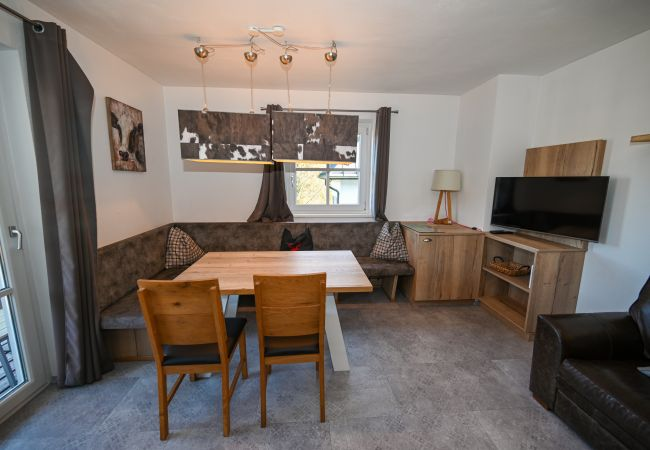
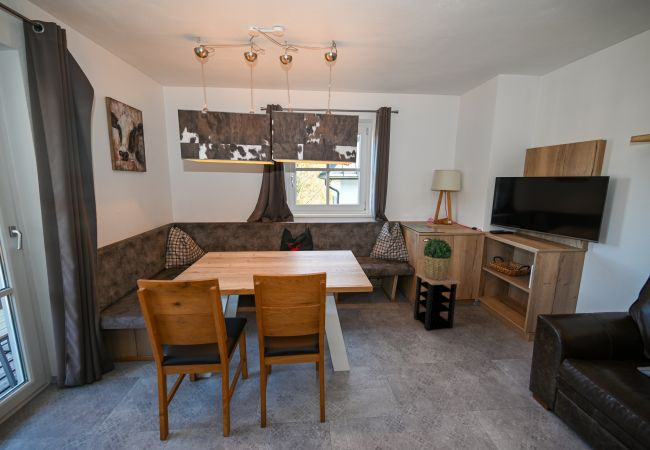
+ side table [413,272,461,331]
+ potted plant [422,238,453,280]
